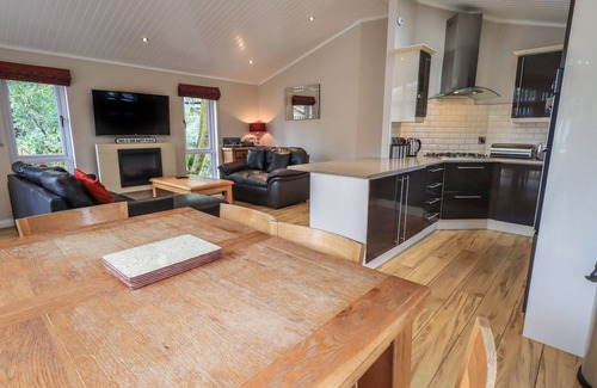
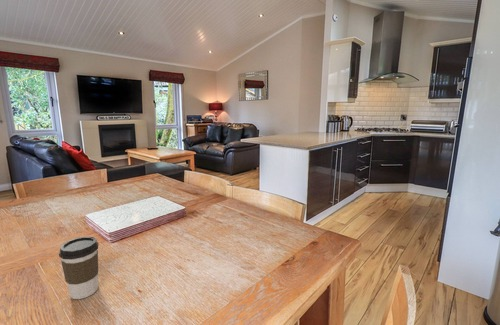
+ coffee cup [58,236,99,300]
